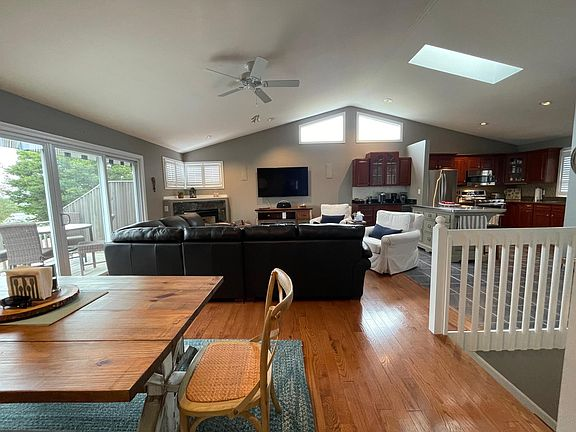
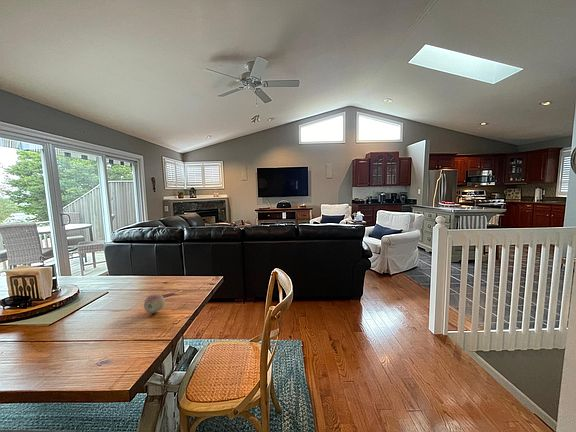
+ fruit [143,293,166,314]
